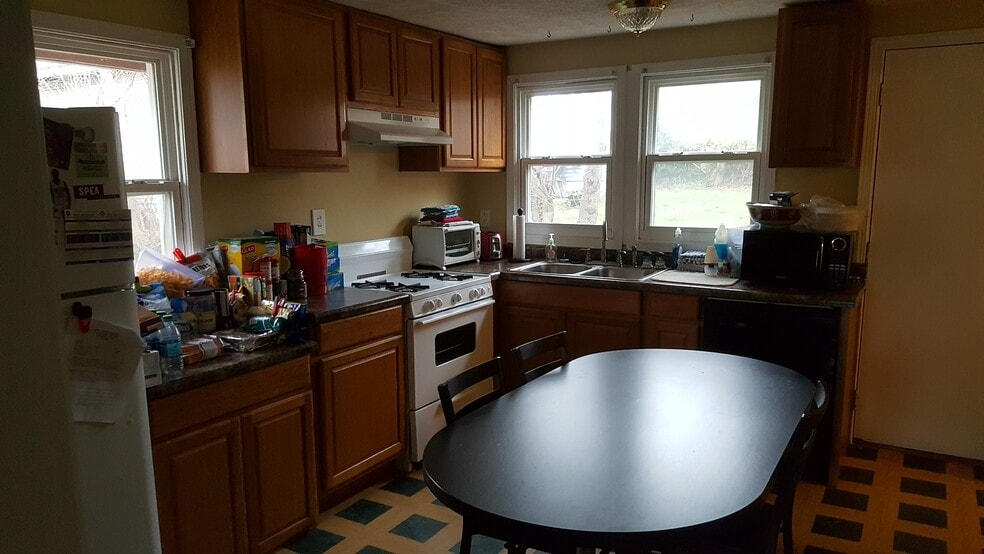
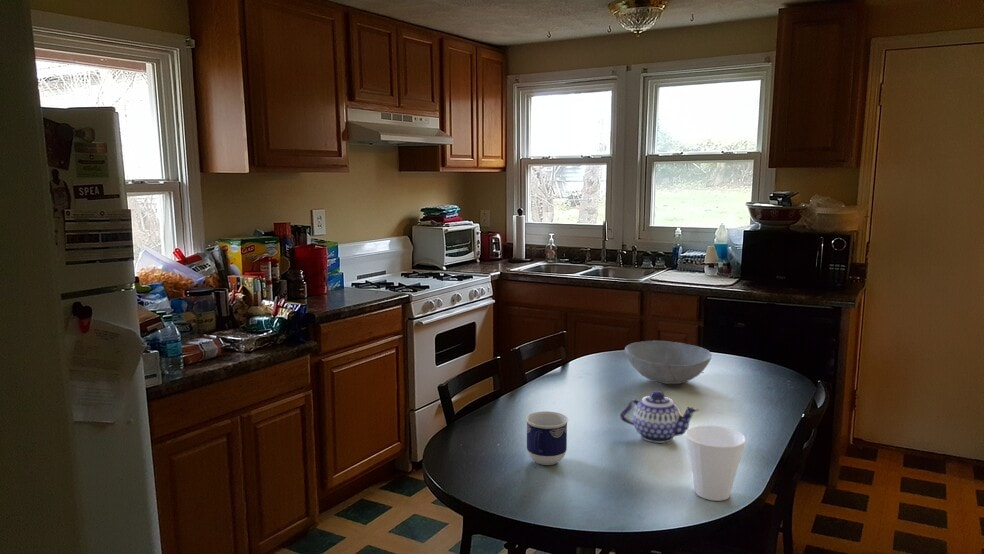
+ cup [684,424,747,502]
+ teapot [619,389,699,444]
+ bowl [624,340,713,385]
+ cup [525,410,569,466]
